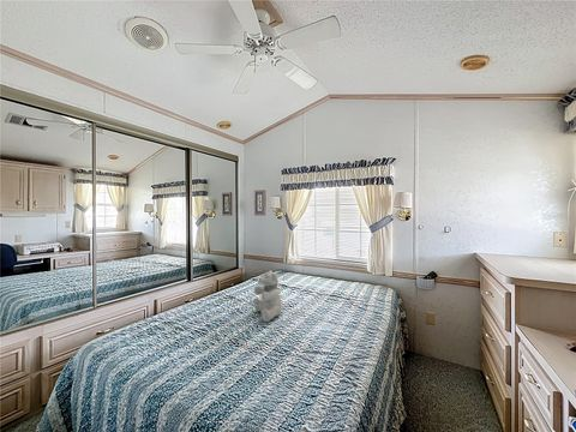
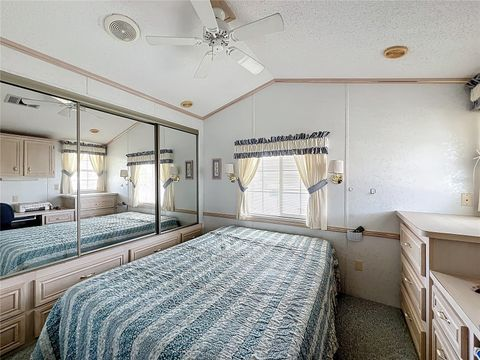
- teddy bear [253,270,283,323]
